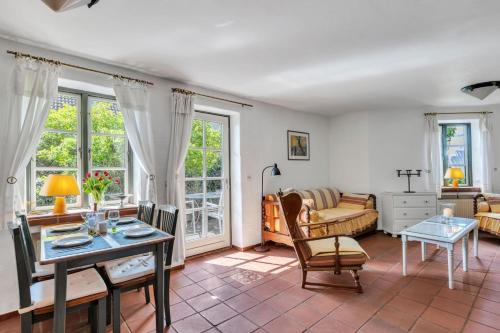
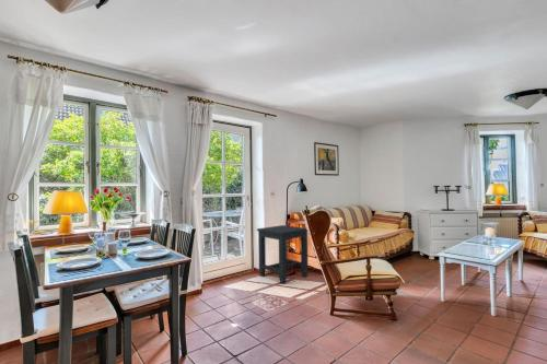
+ side table [256,224,310,285]
